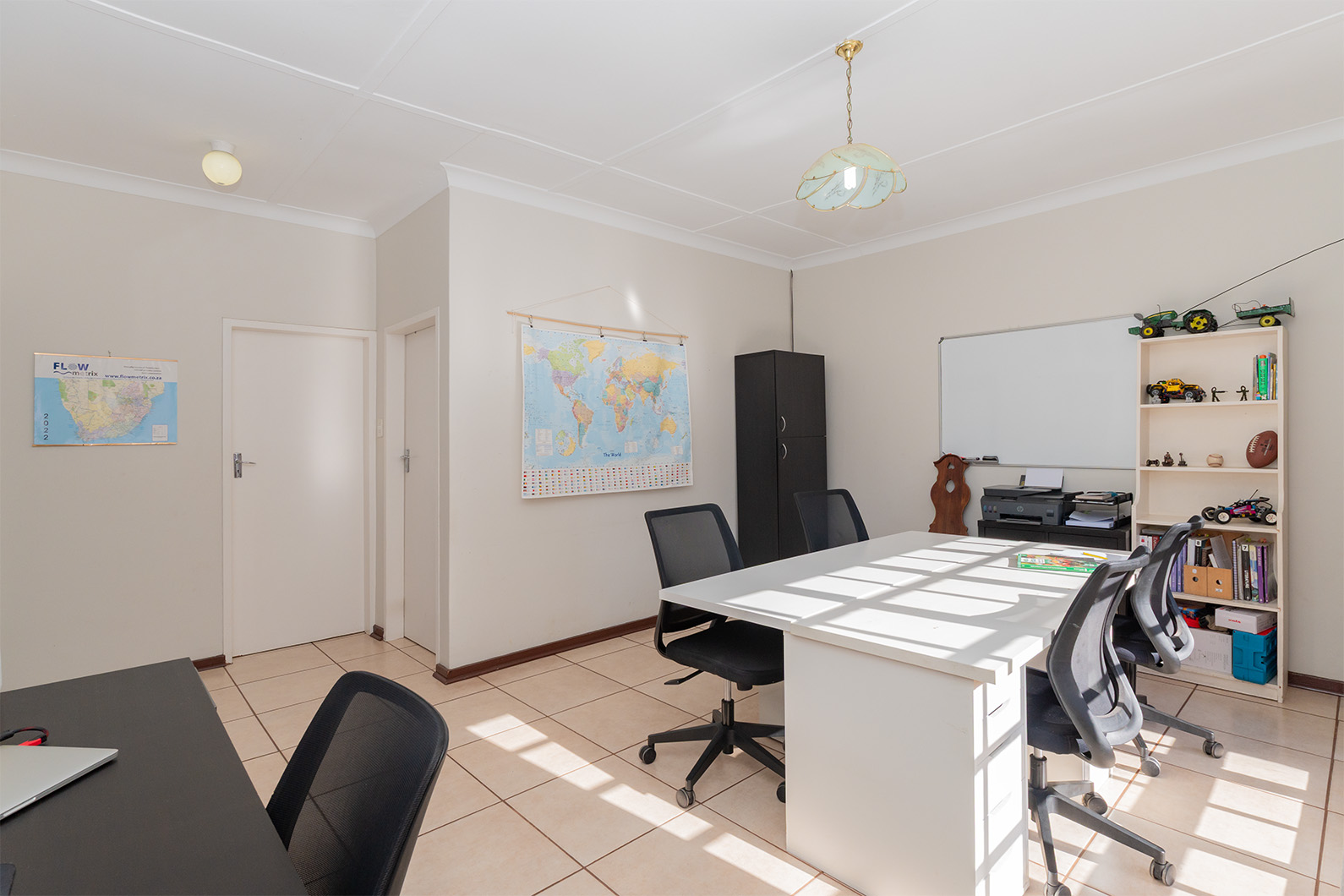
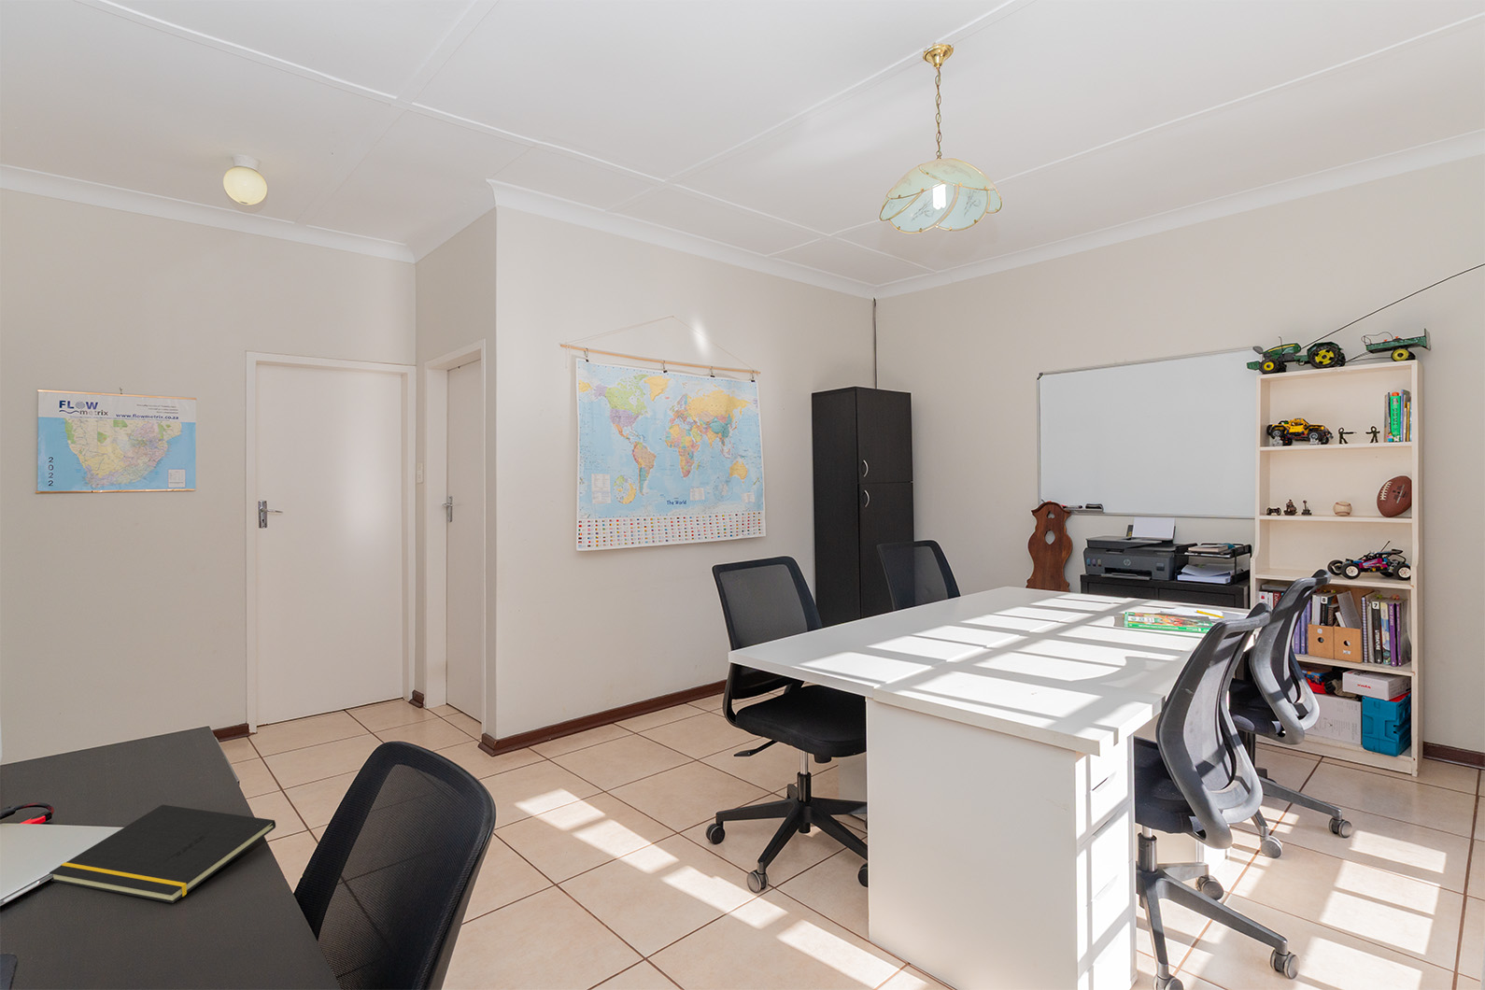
+ notepad [49,804,276,904]
